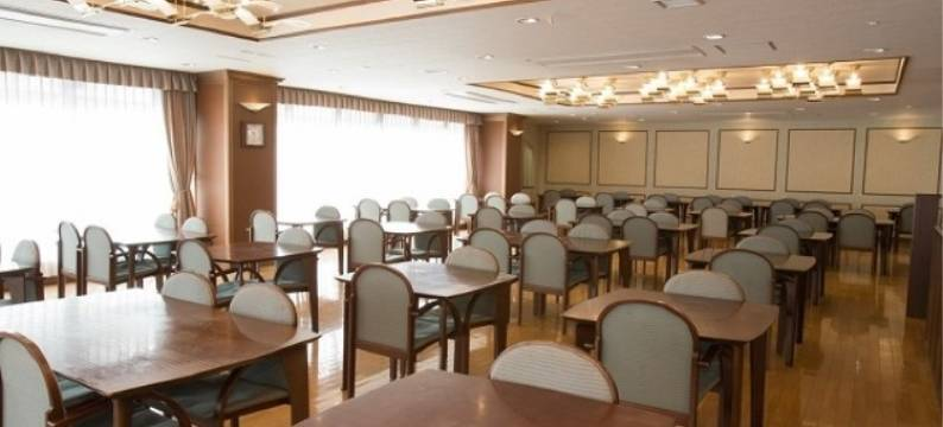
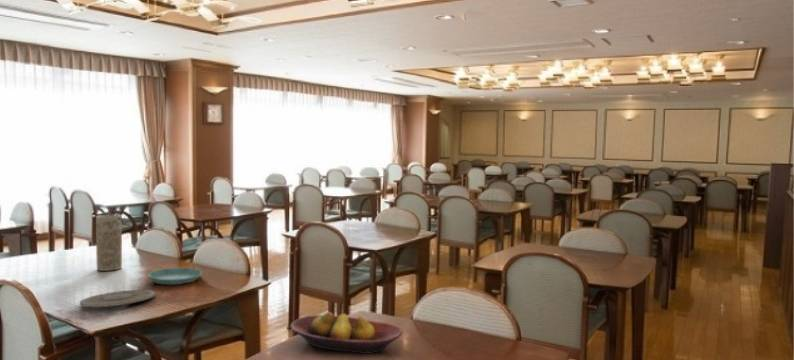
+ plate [79,289,156,308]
+ vase [95,214,123,272]
+ saucer [147,267,203,286]
+ fruit bowl [289,311,404,355]
